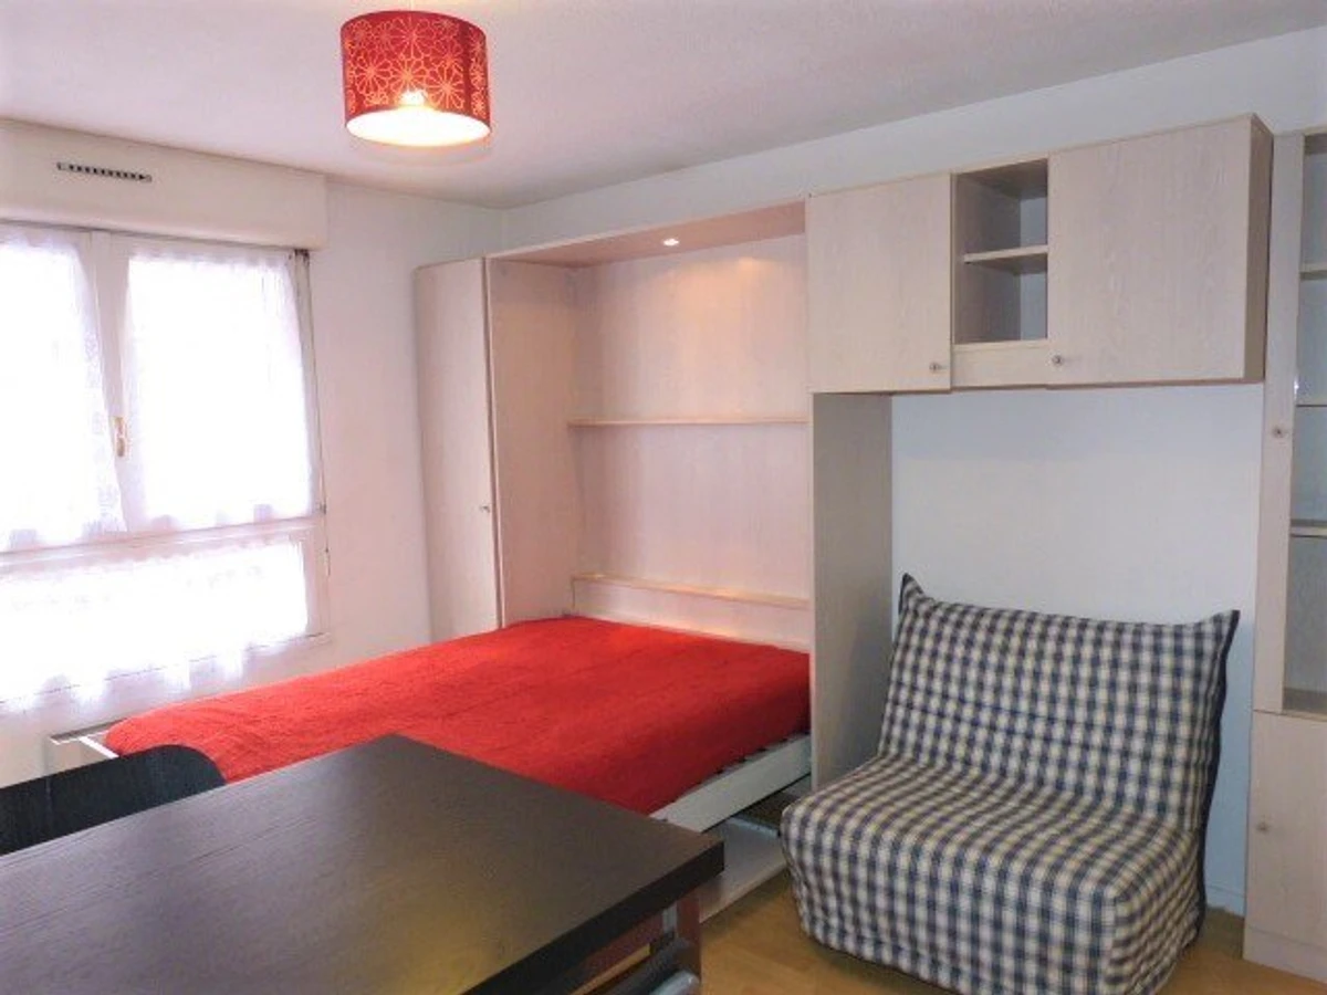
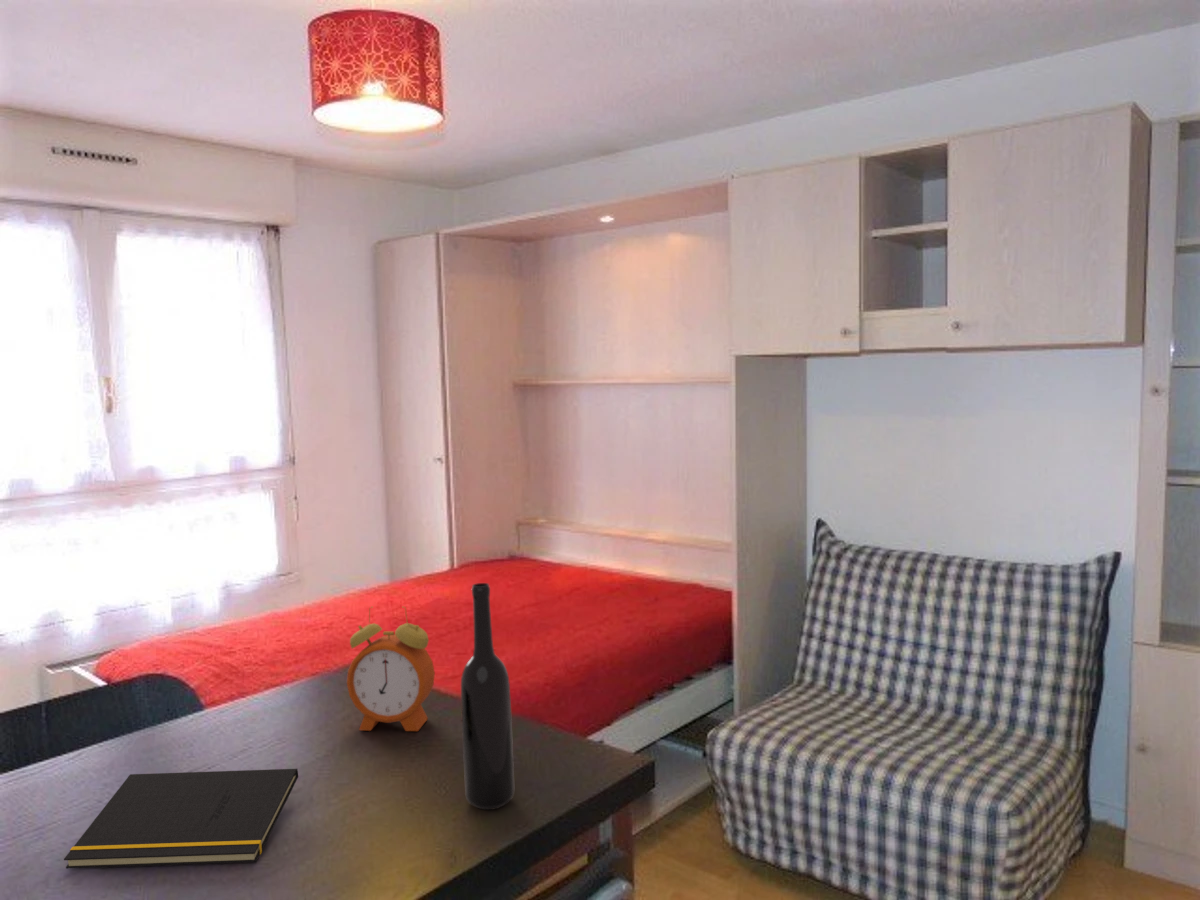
+ alarm clock [346,606,436,732]
+ notepad [63,768,299,870]
+ bottle [460,582,515,811]
